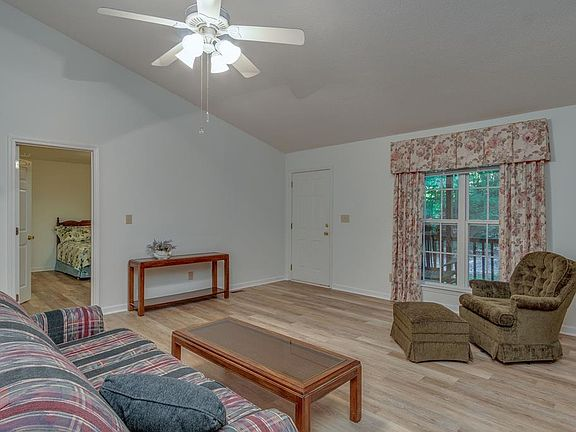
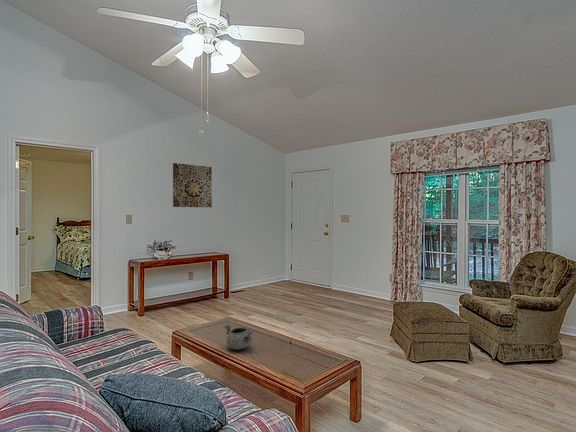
+ decorative bowl [223,323,255,351]
+ wall art [172,162,213,208]
